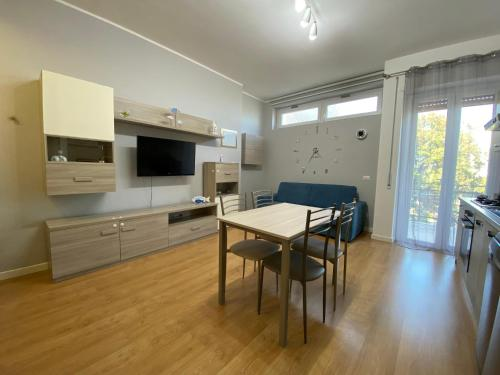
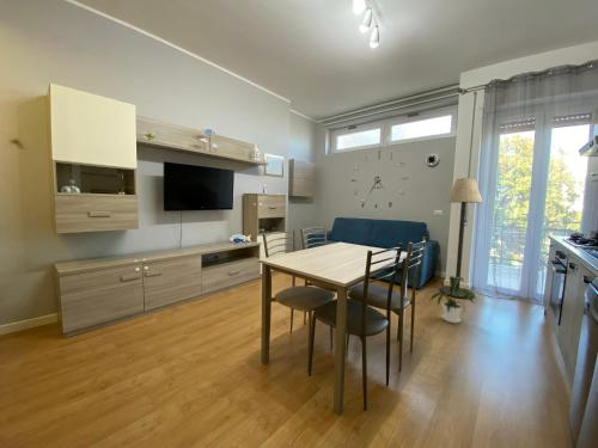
+ floor lamp [439,177,483,300]
+ house plant [427,275,477,324]
